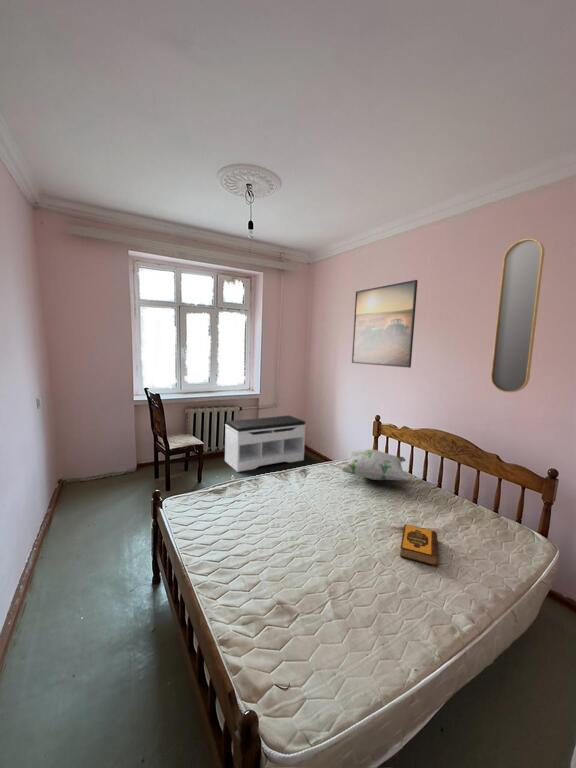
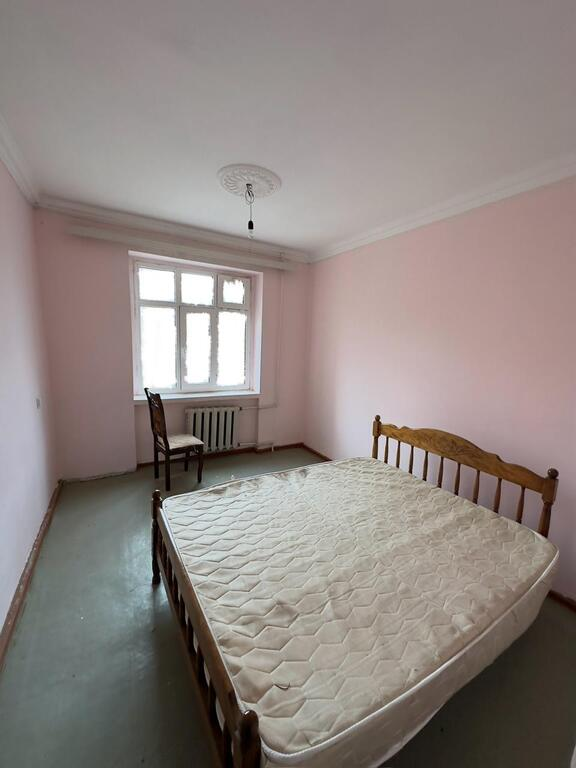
- home mirror [490,238,545,393]
- hardback book [399,523,439,566]
- bench [224,415,307,473]
- decorative pillow [341,448,410,481]
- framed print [351,279,418,369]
